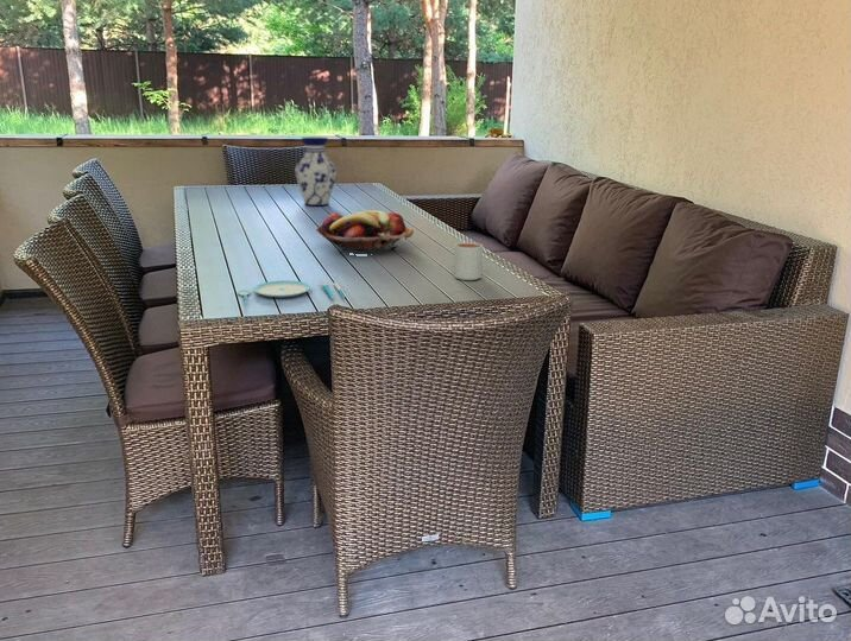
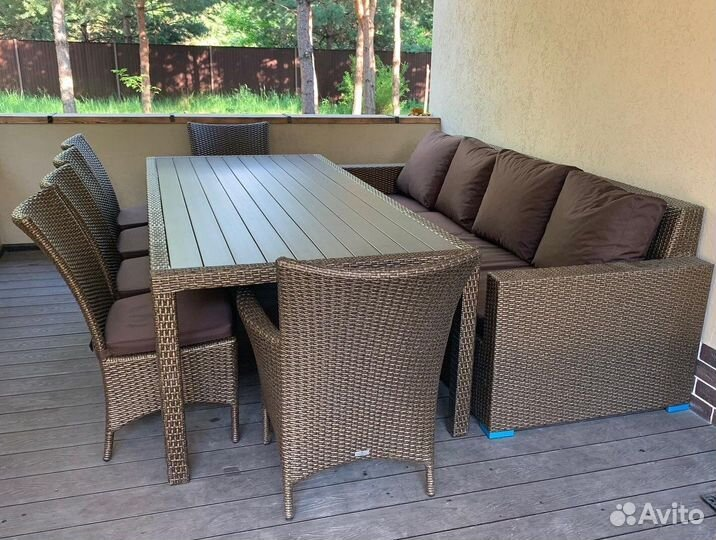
- mug [453,241,484,281]
- vase [294,137,338,207]
- plate [237,279,346,303]
- fruit basket [315,209,415,253]
